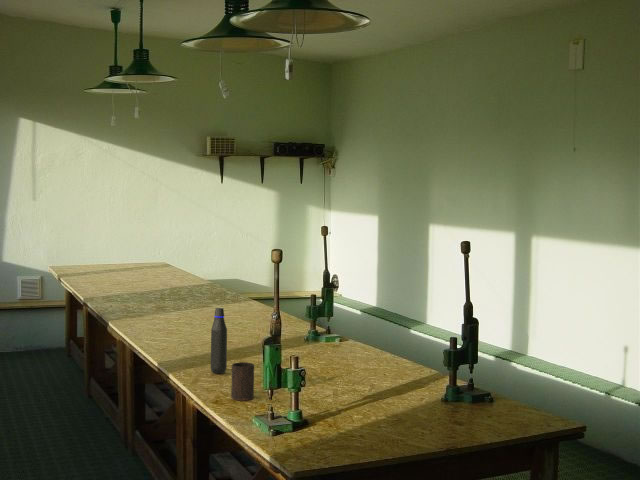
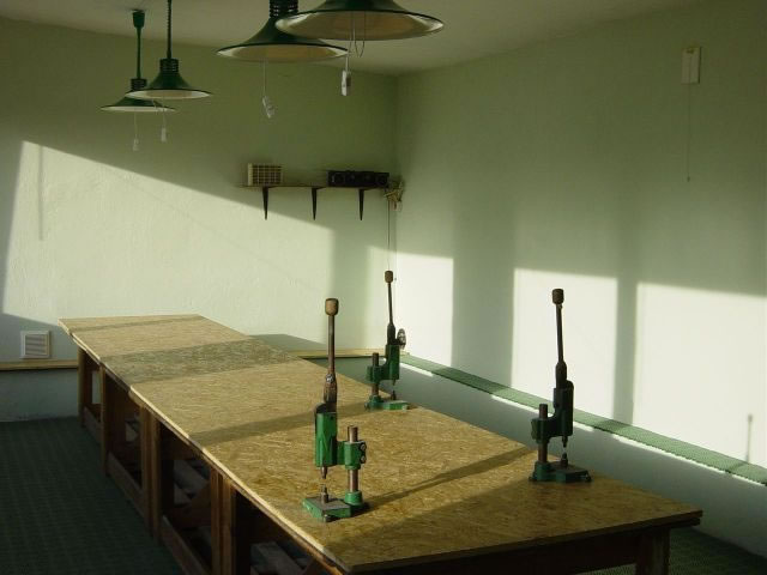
- water bottle [210,307,228,375]
- cup [230,361,255,402]
